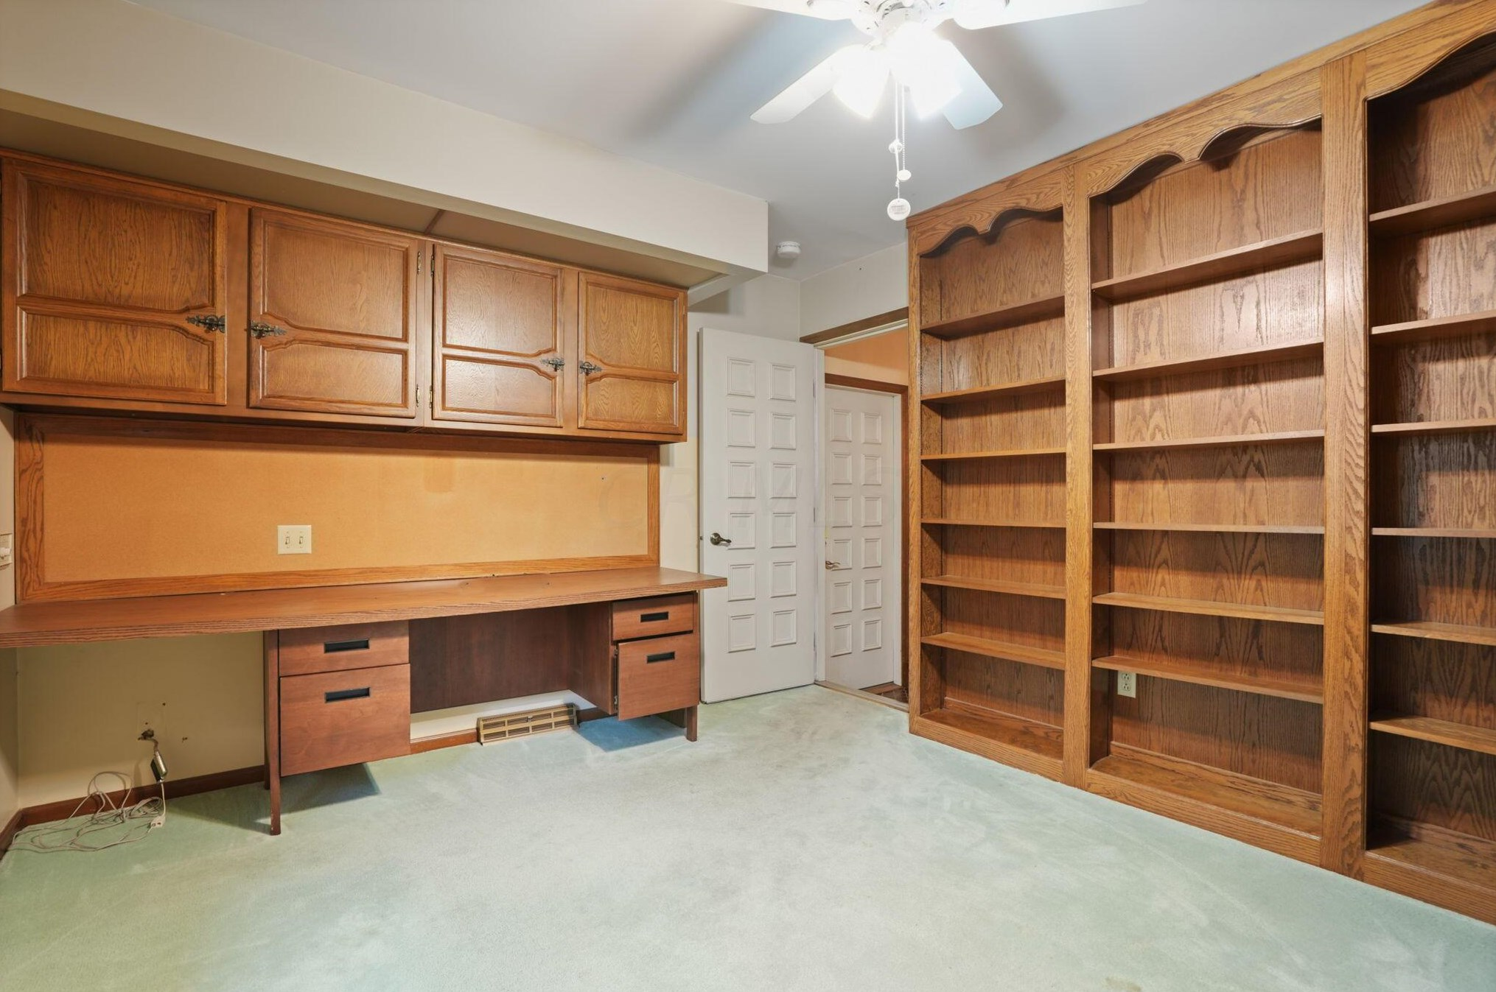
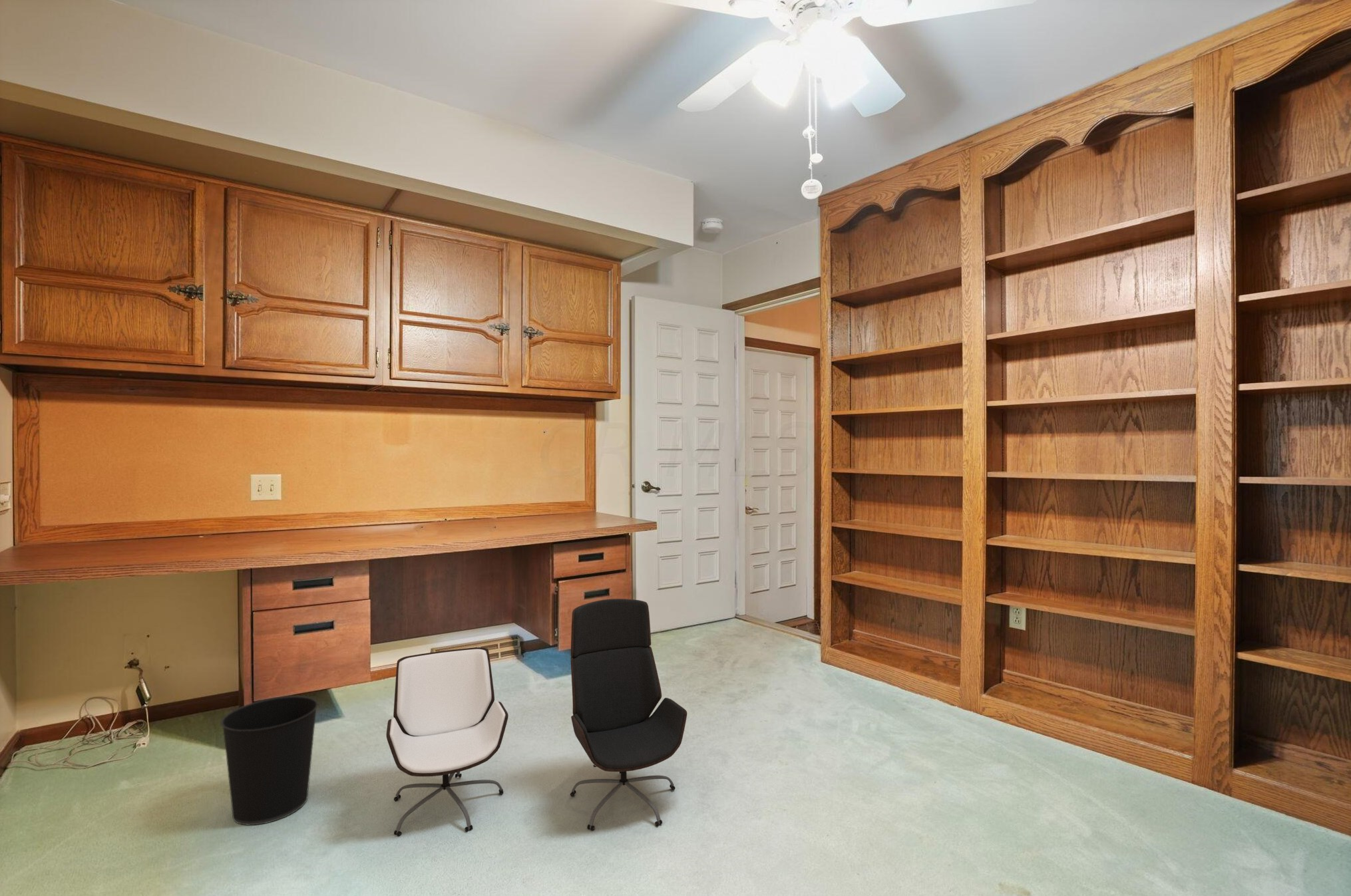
+ wastebasket [220,695,319,826]
+ office chair [385,598,687,837]
